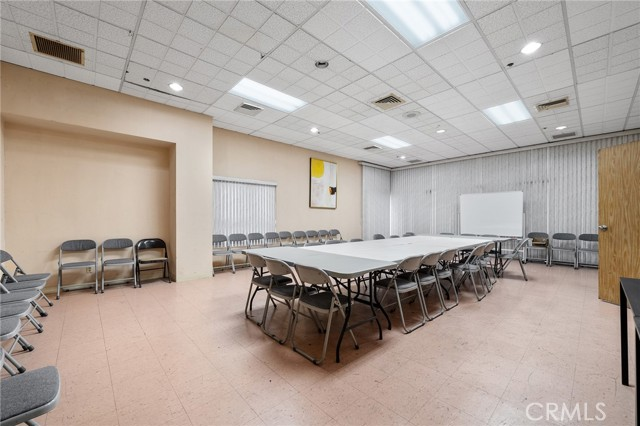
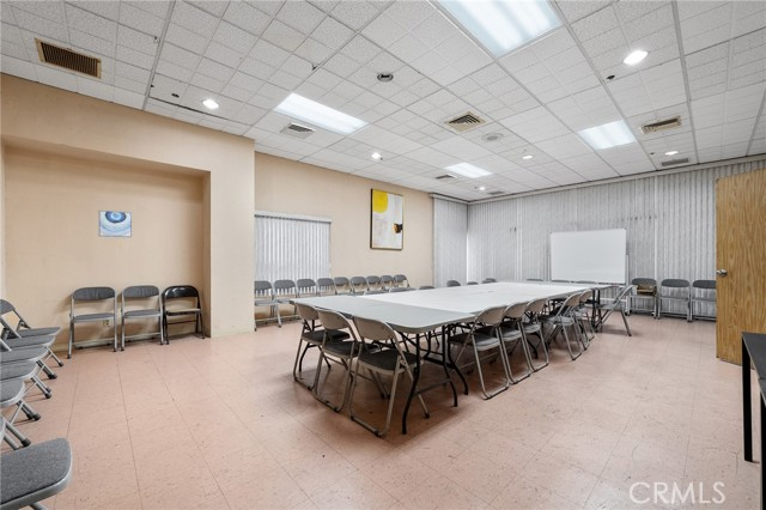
+ wall art [98,210,133,238]
